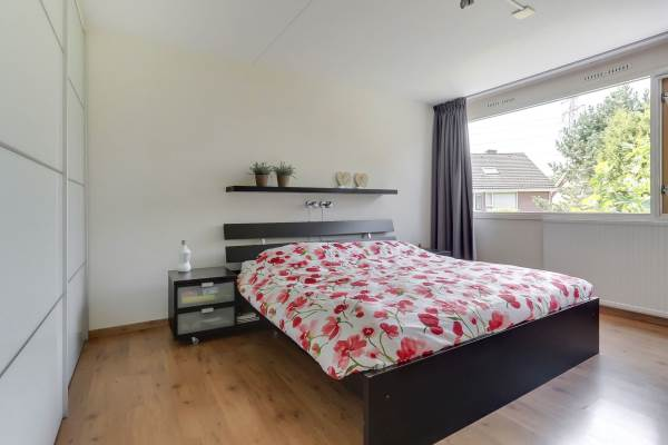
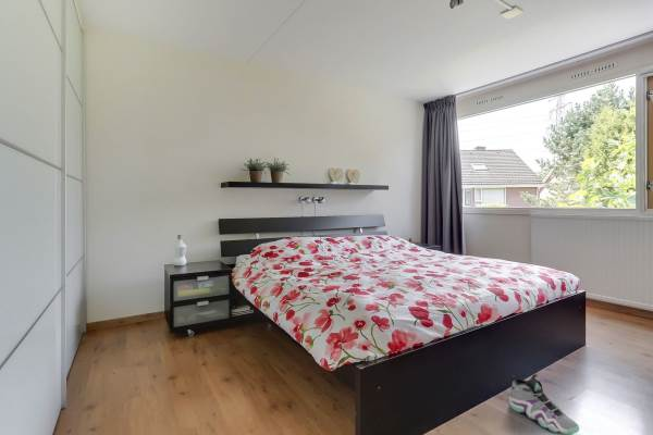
+ sneaker [508,373,580,435]
